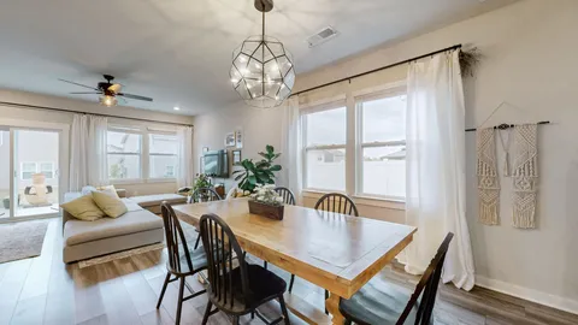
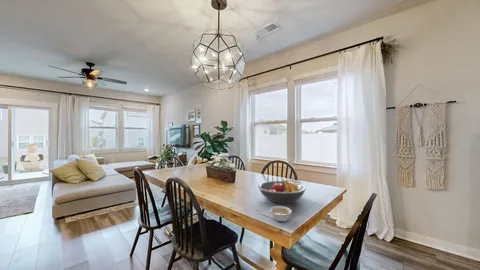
+ legume [269,205,293,223]
+ fruit bowl [257,178,307,204]
